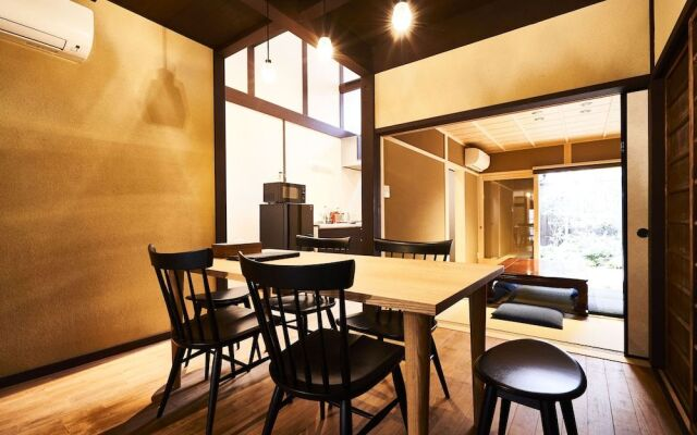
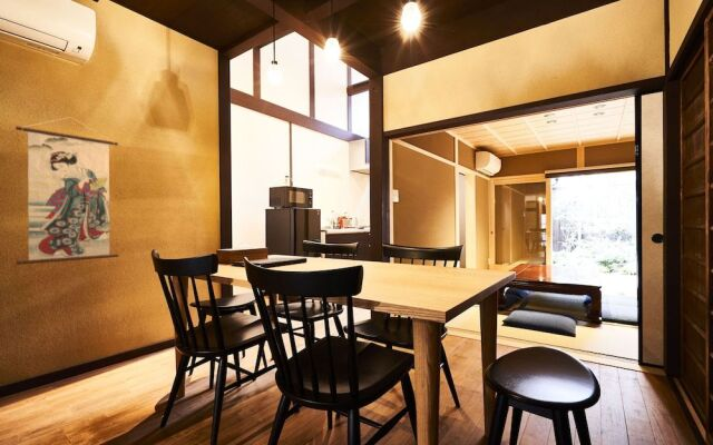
+ wall scroll [14,116,120,266]
